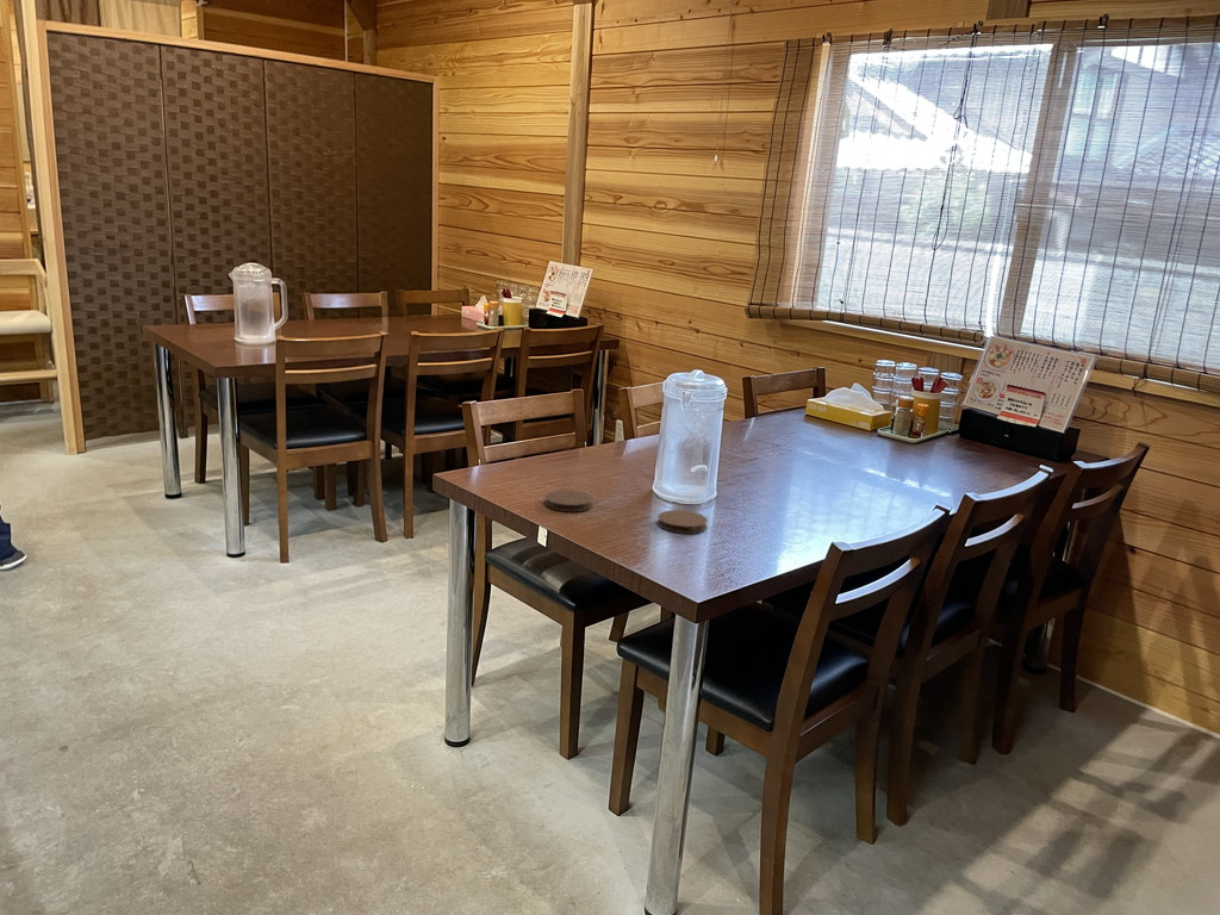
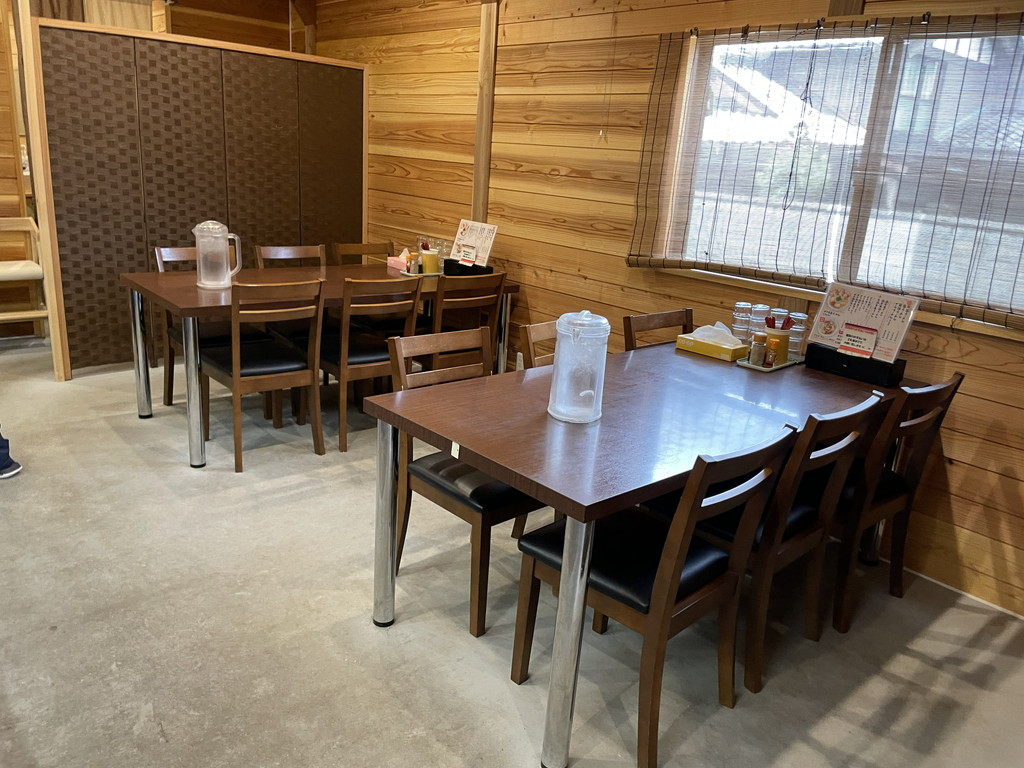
- coaster [656,509,709,534]
- coaster [543,490,595,512]
